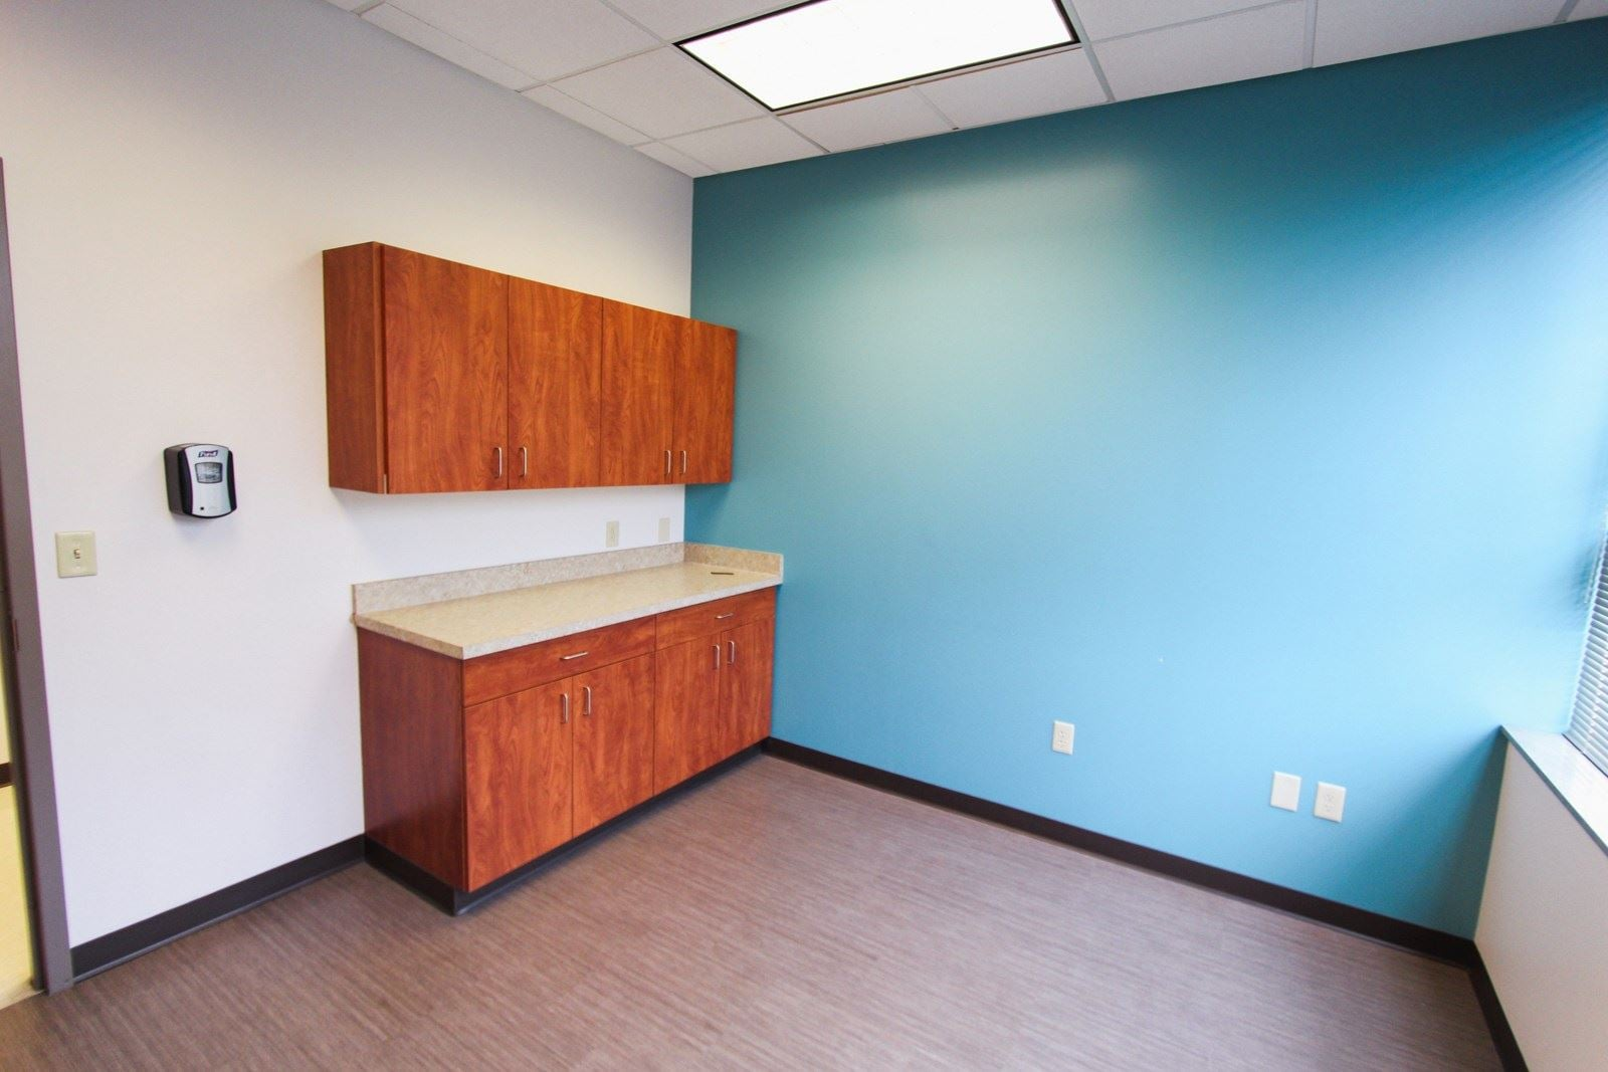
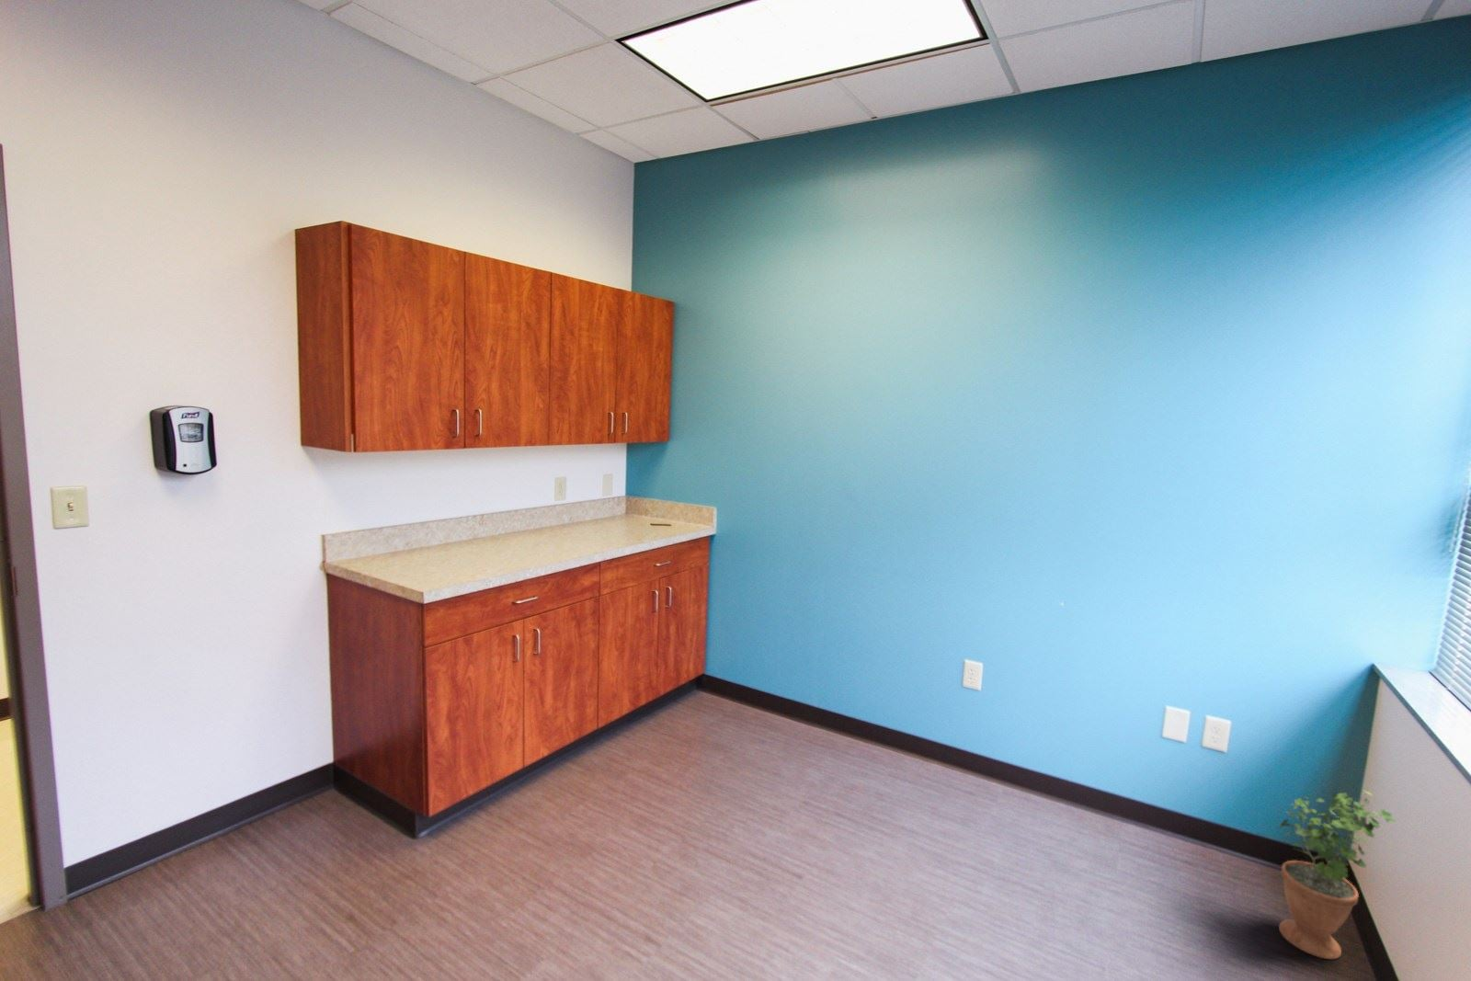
+ potted plant [1278,789,1397,960]
